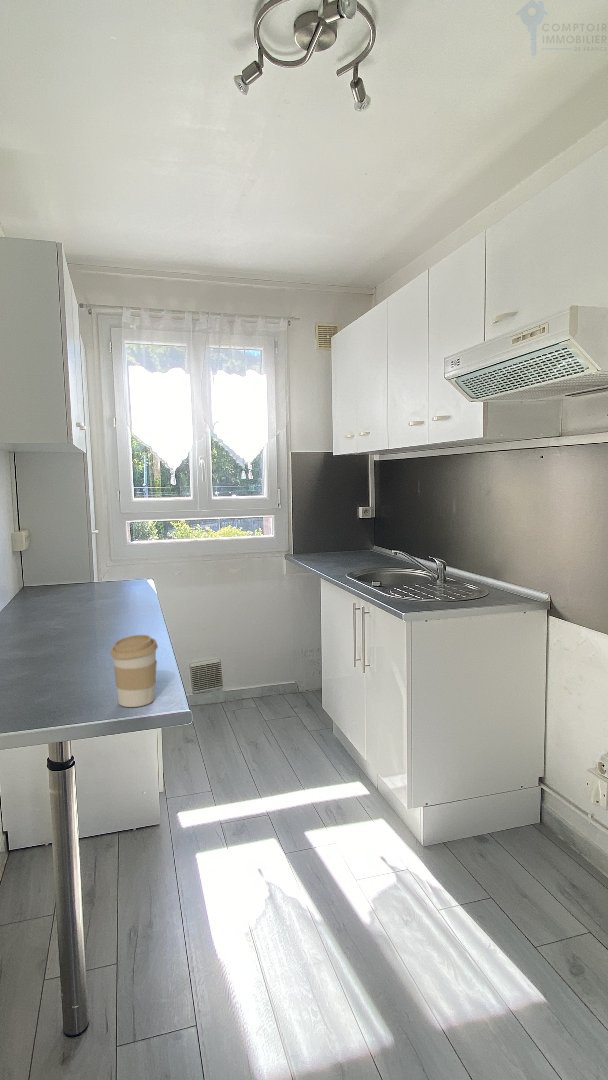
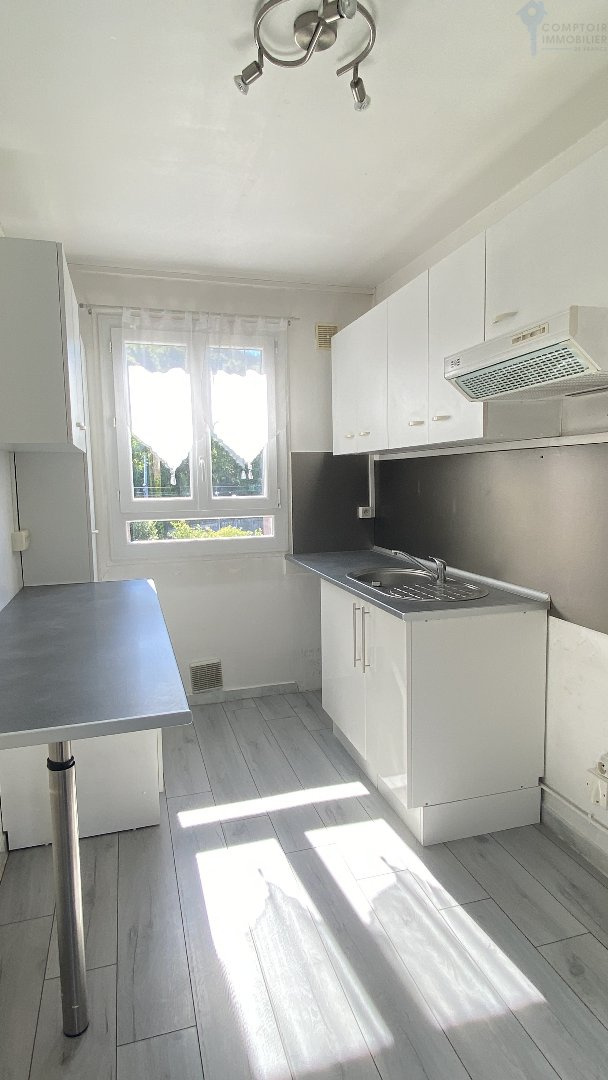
- coffee cup [109,634,159,708]
